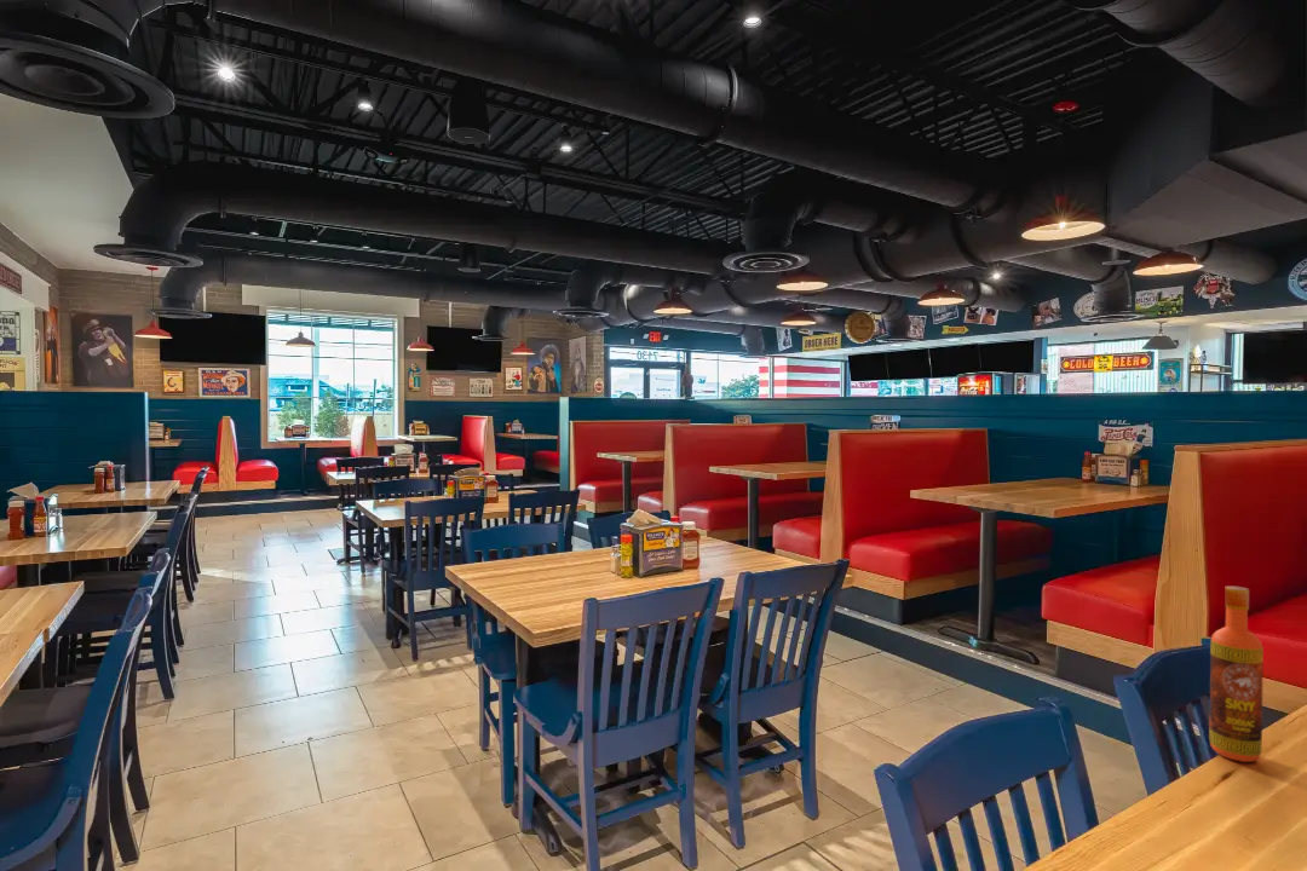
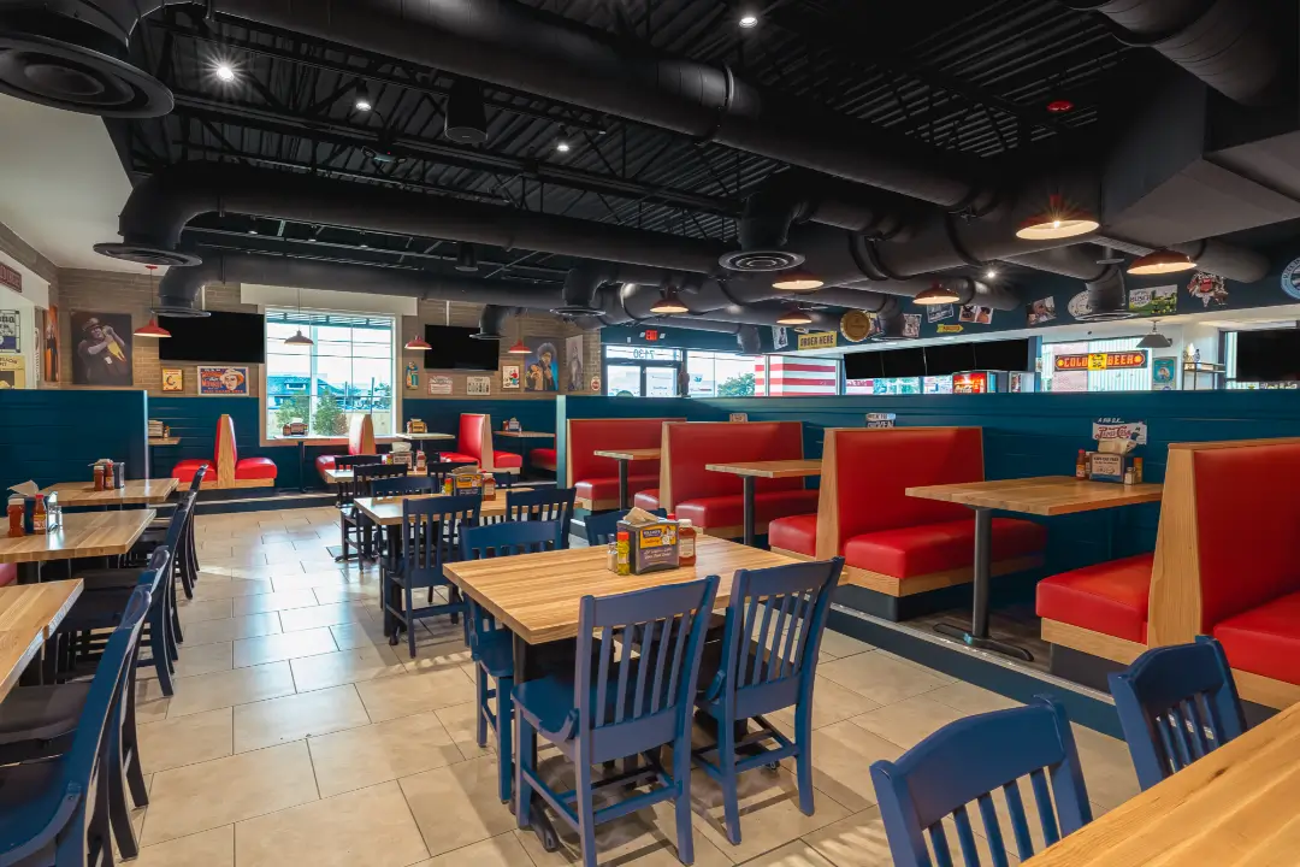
- hot sauce [1208,586,1265,763]
